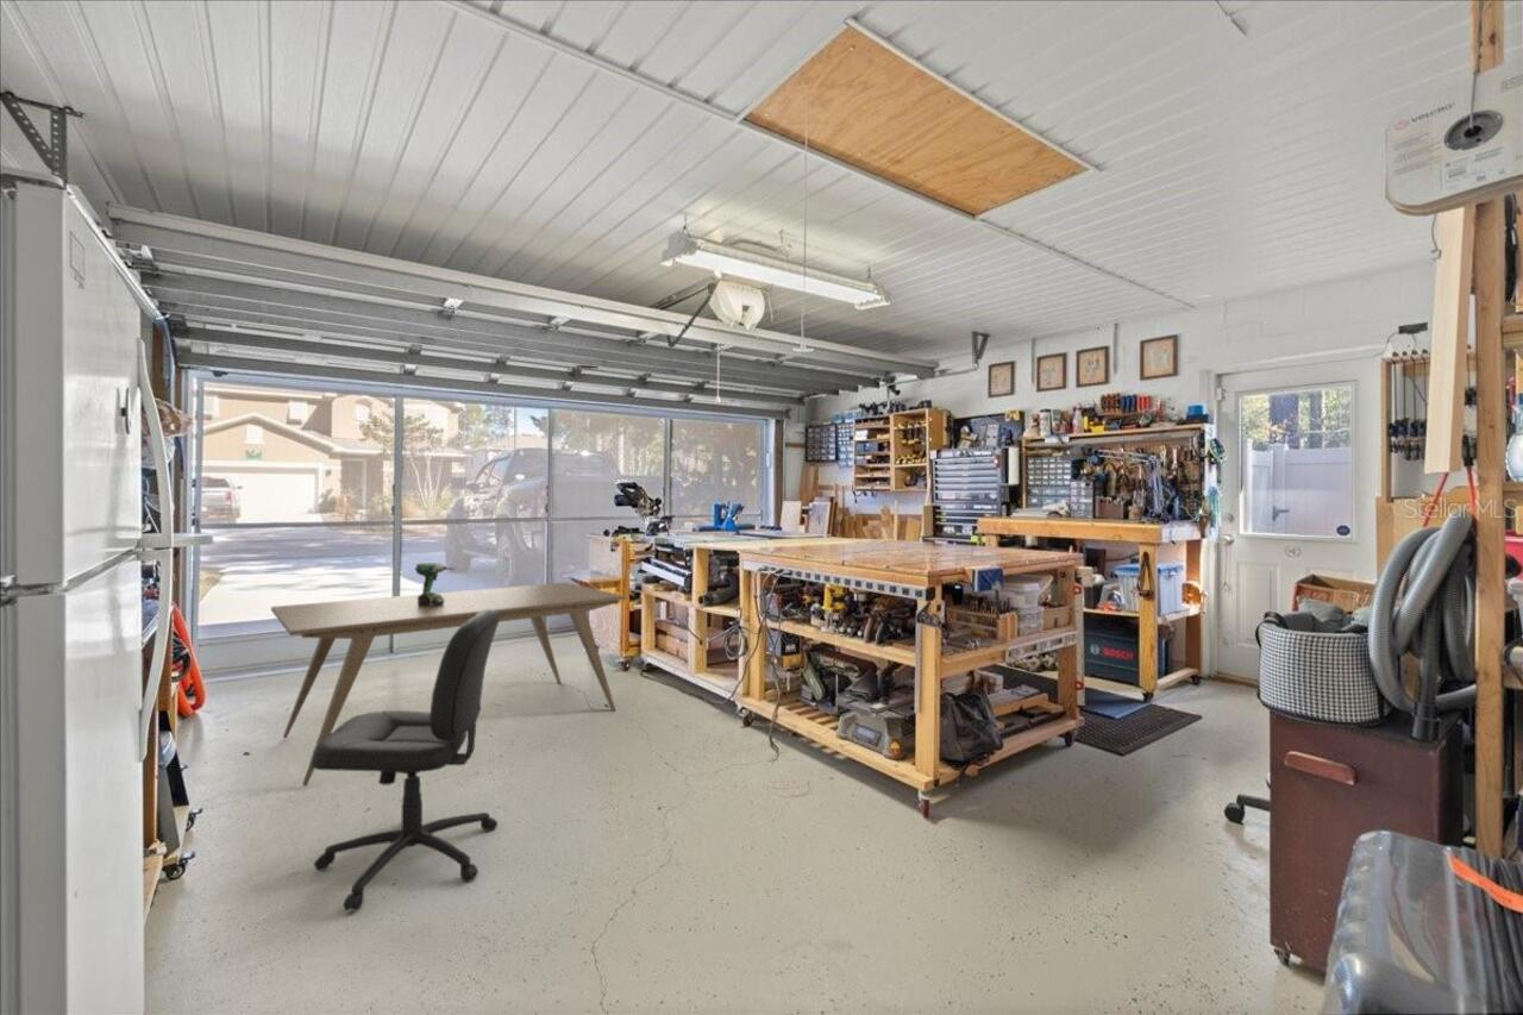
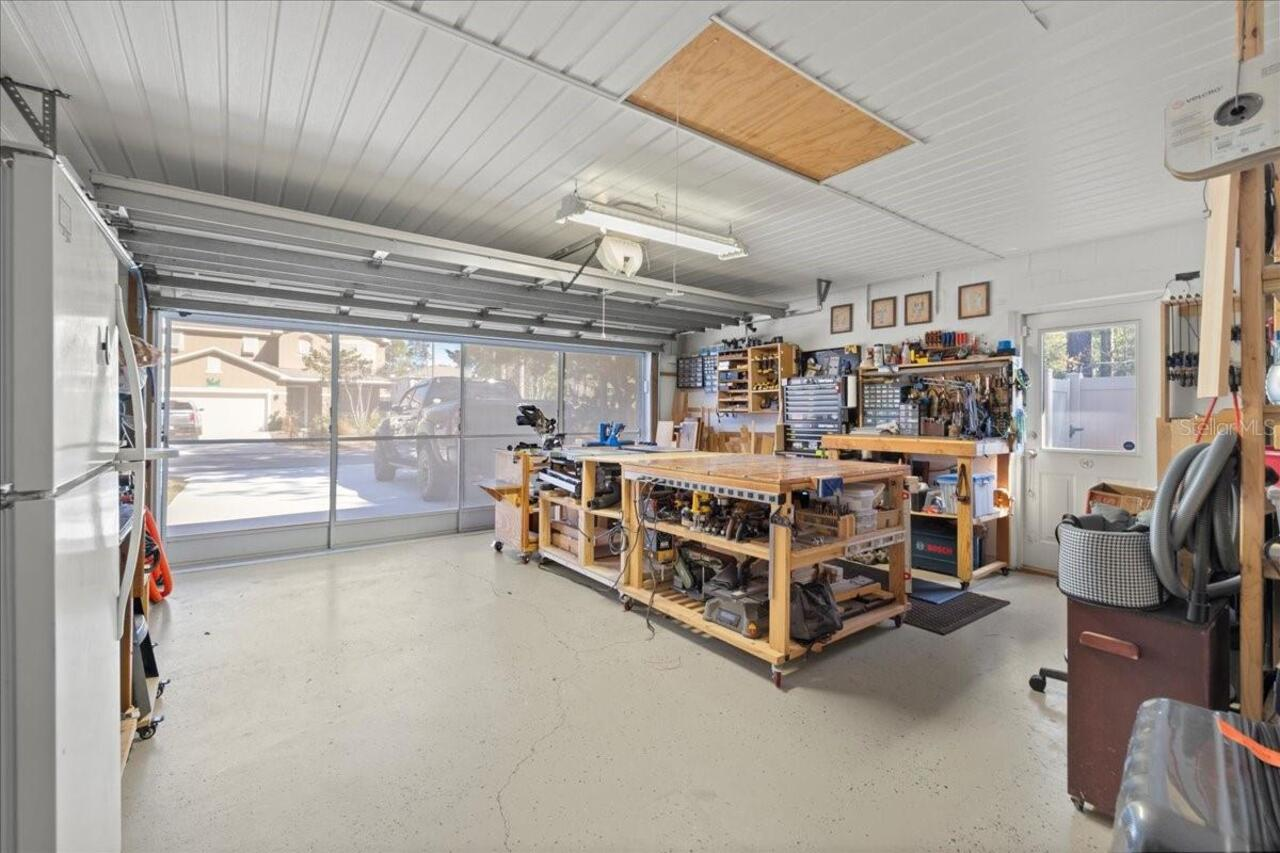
- dining table [270,582,627,787]
- power drill [414,562,457,607]
- chair [311,609,501,913]
